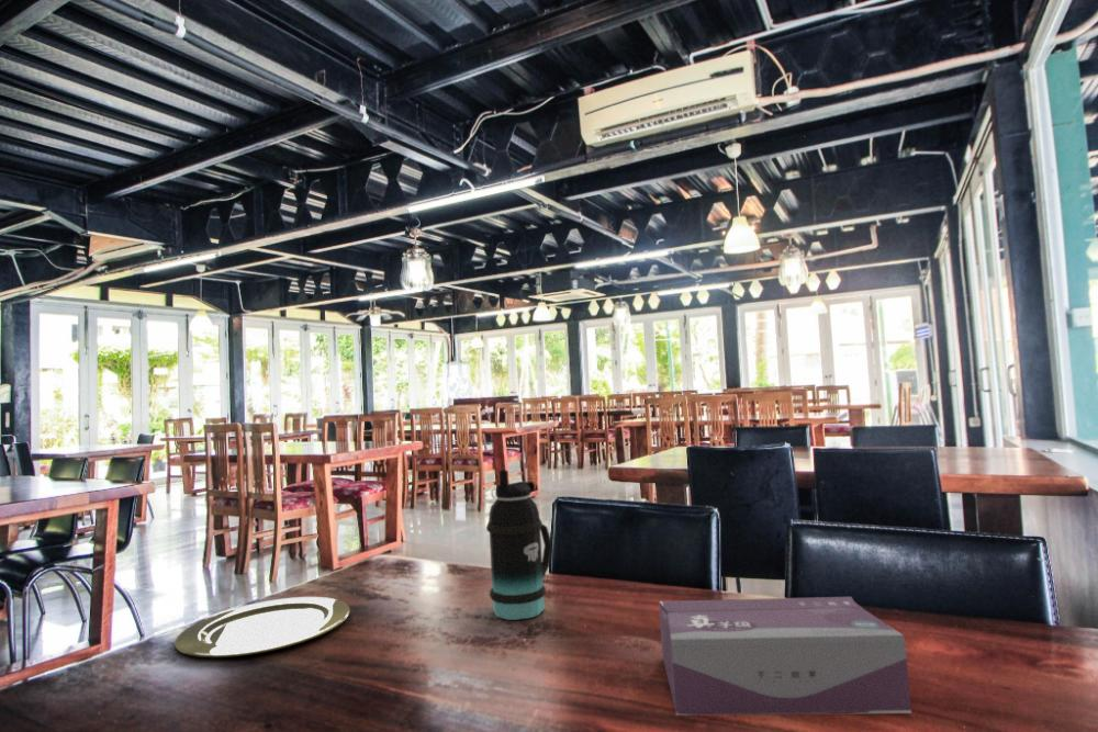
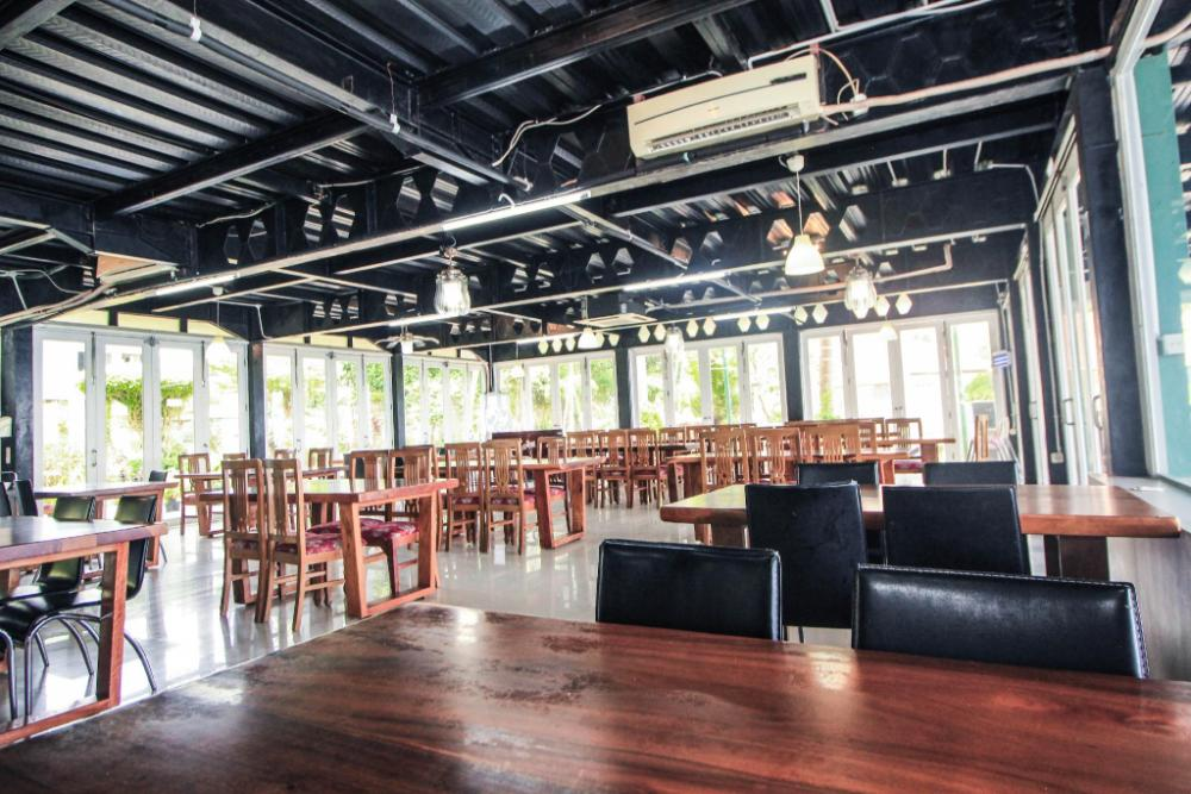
- plate [173,596,351,658]
- bottle [485,469,553,621]
- tissue box [658,596,912,717]
